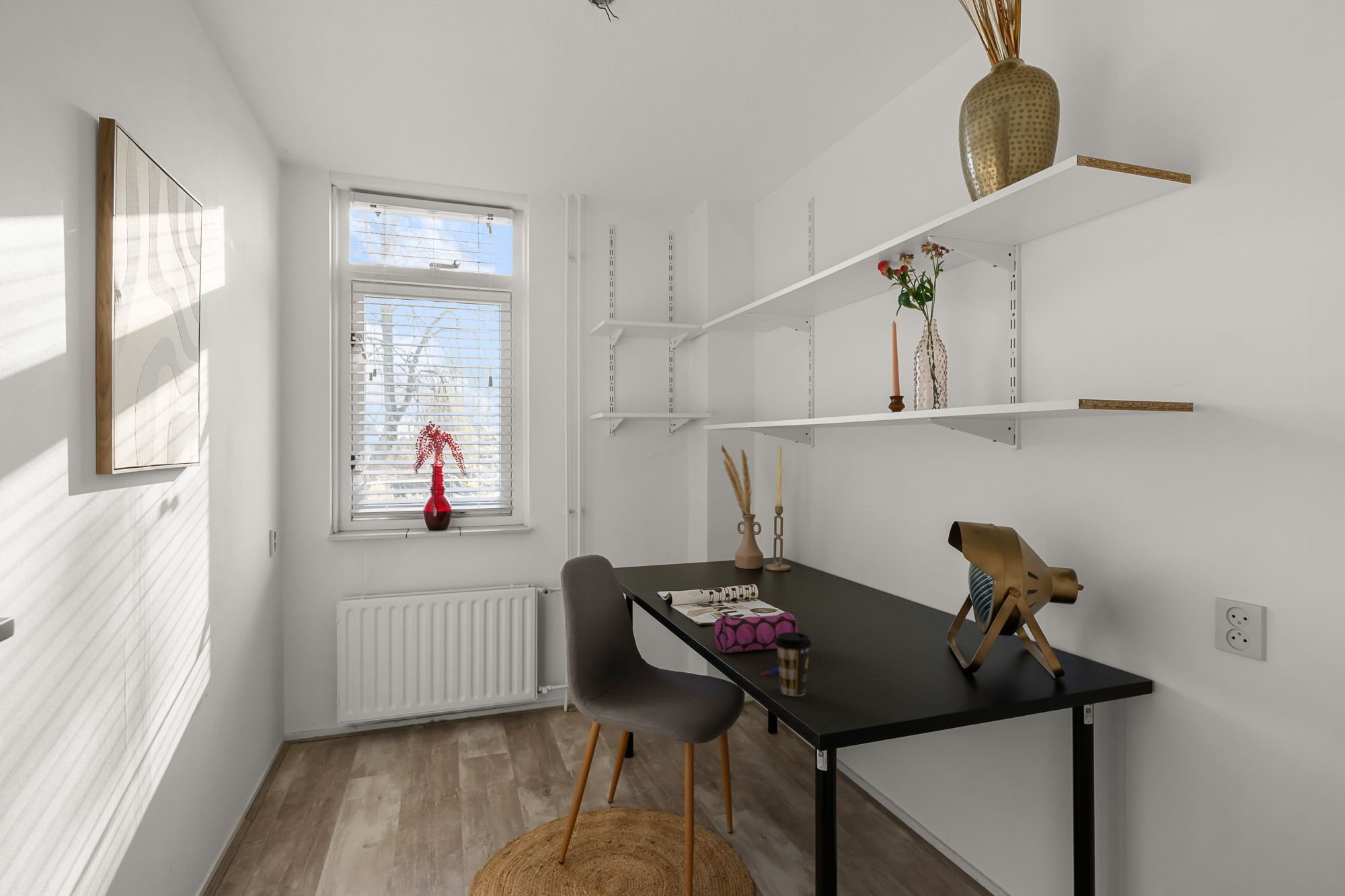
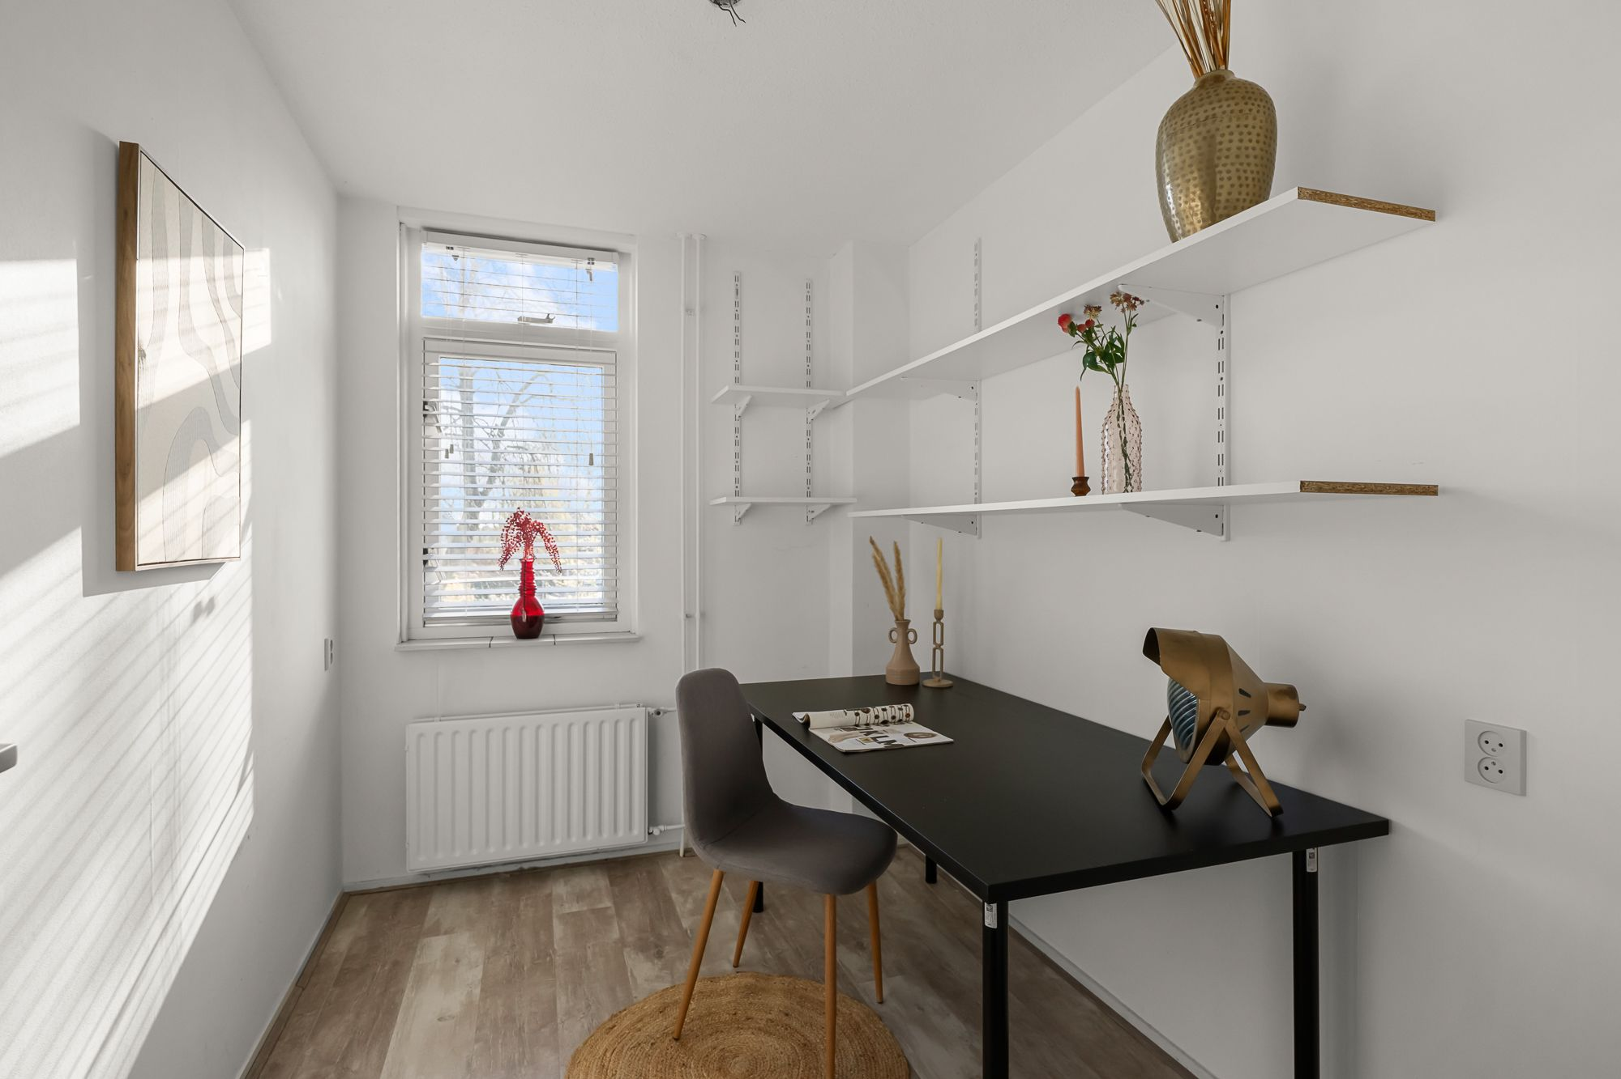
- pen [761,661,810,676]
- pencil case [713,611,798,653]
- coffee cup [775,632,812,697]
